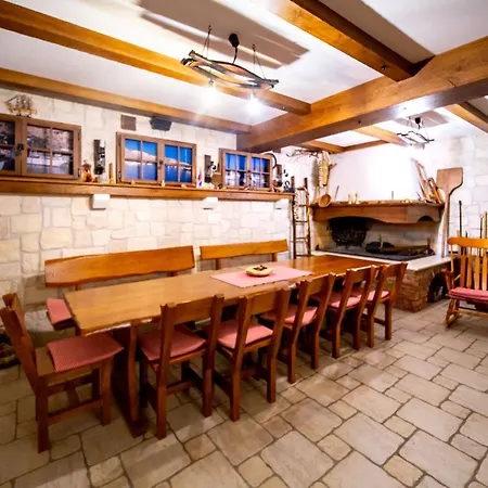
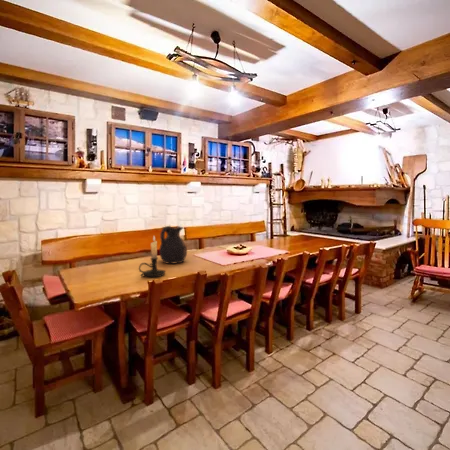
+ candle holder [138,235,166,278]
+ ceramic jug [158,225,188,265]
